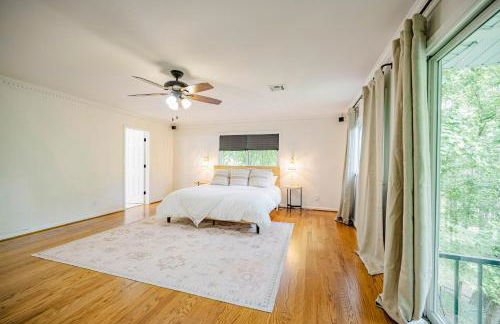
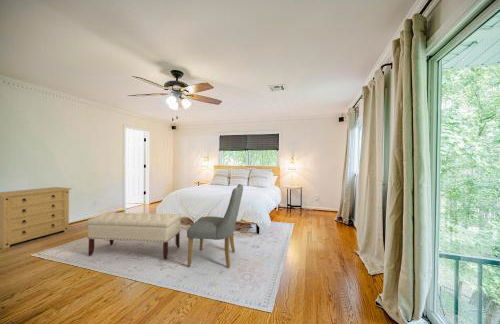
+ chair [186,183,244,269]
+ bench [86,211,182,261]
+ dresser [0,186,72,250]
